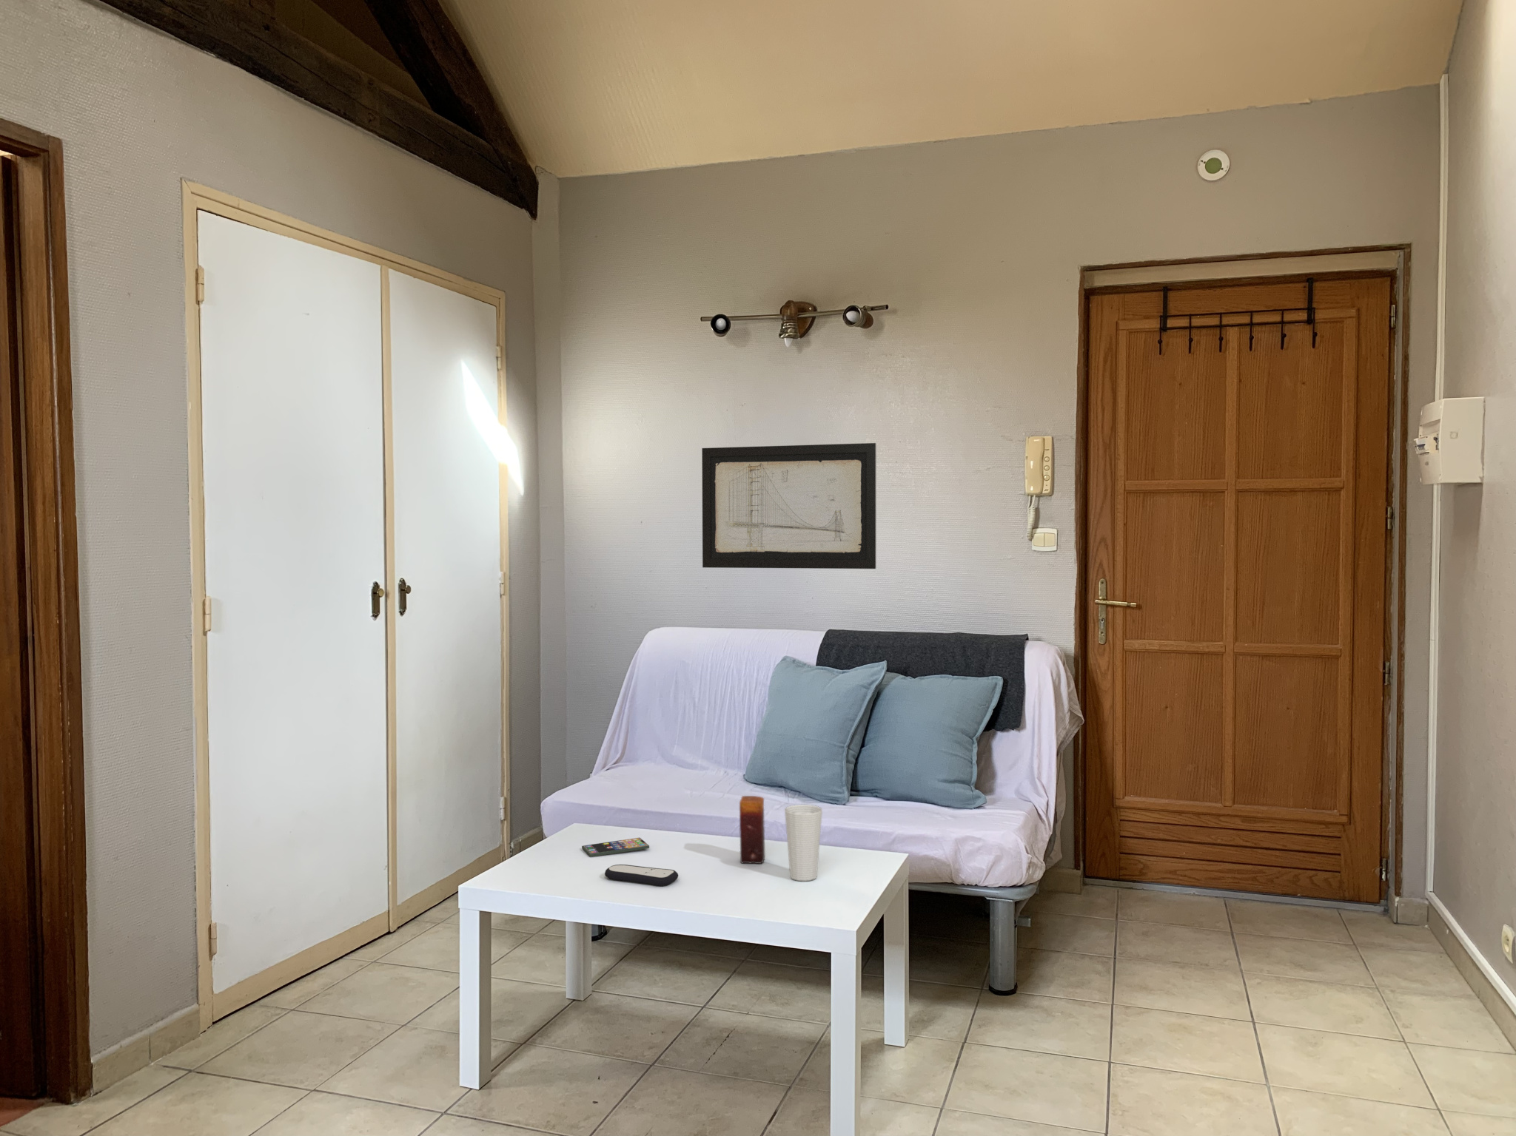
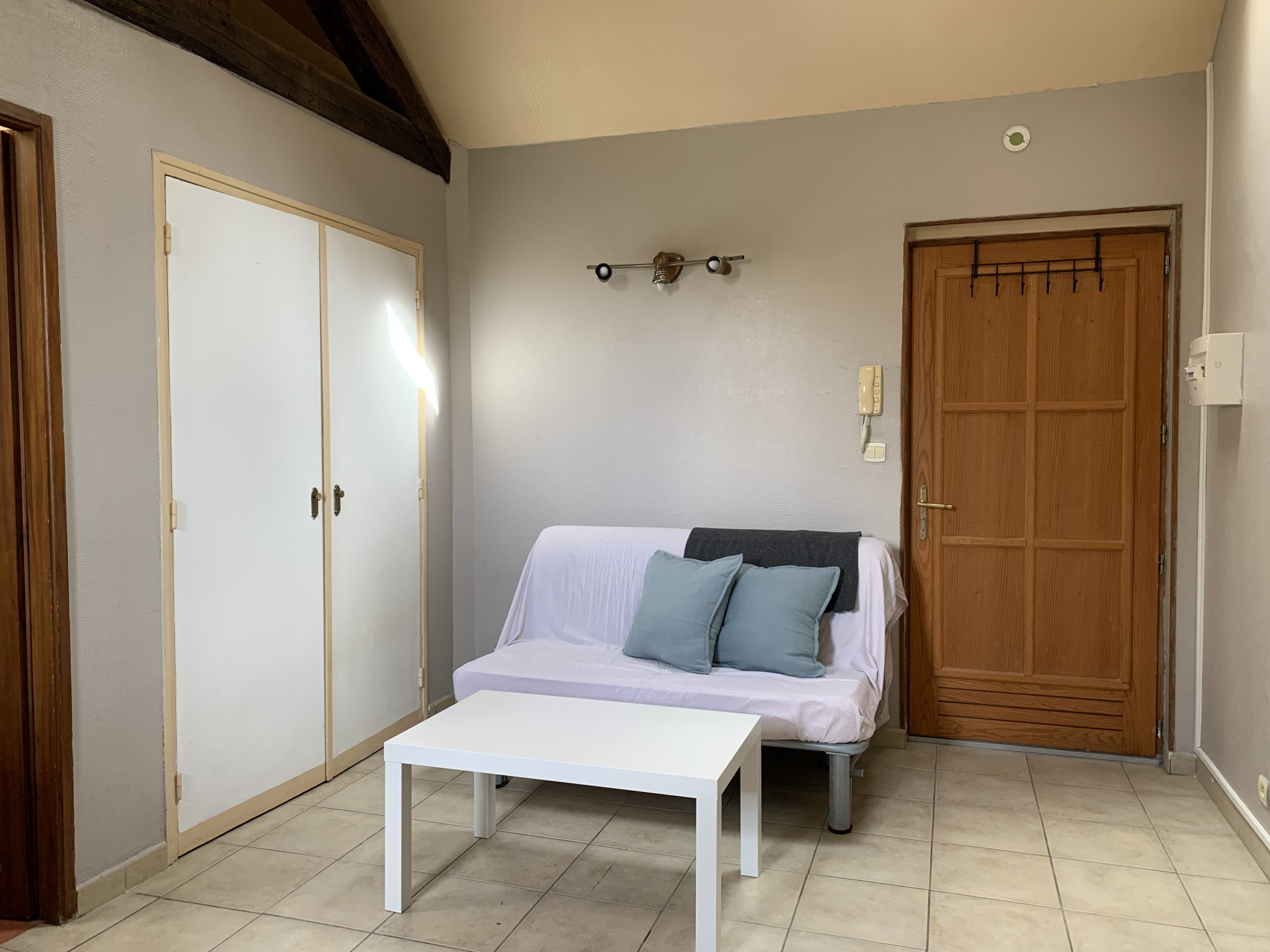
- candle [739,795,766,865]
- wall art [701,443,877,569]
- remote control [604,864,679,887]
- cup [784,804,824,882]
- smartphone [581,836,649,858]
